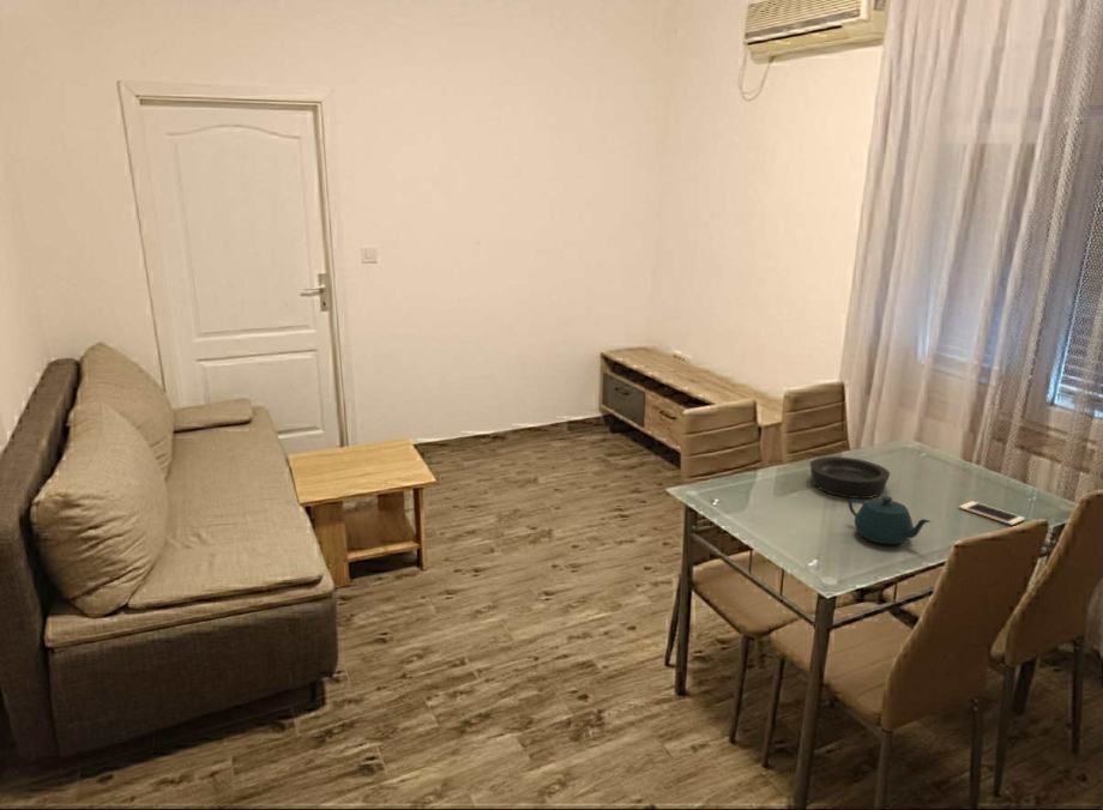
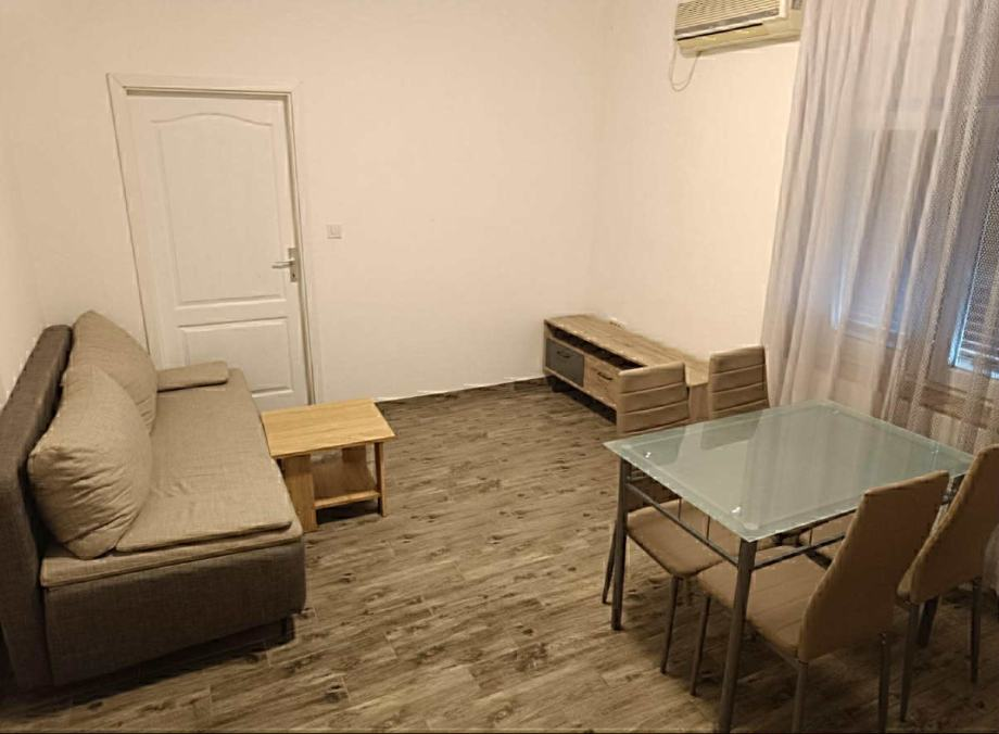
- cell phone [958,500,1026,526]
- teapot [846,495,932,546]
- bowl [809,455,891,500]
